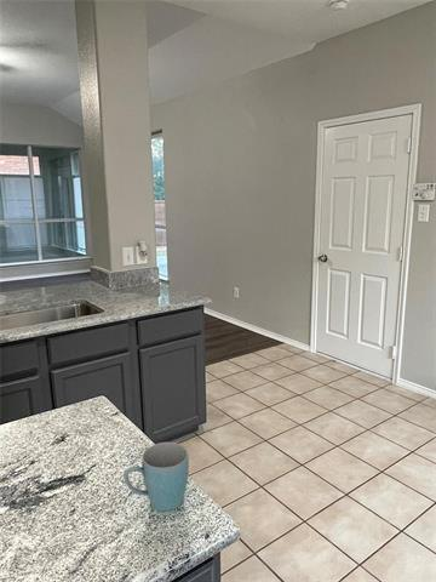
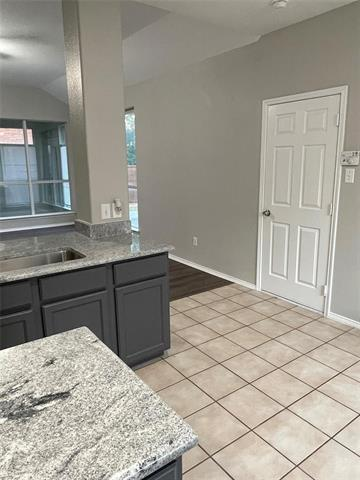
- mug [122,441,190,512]
